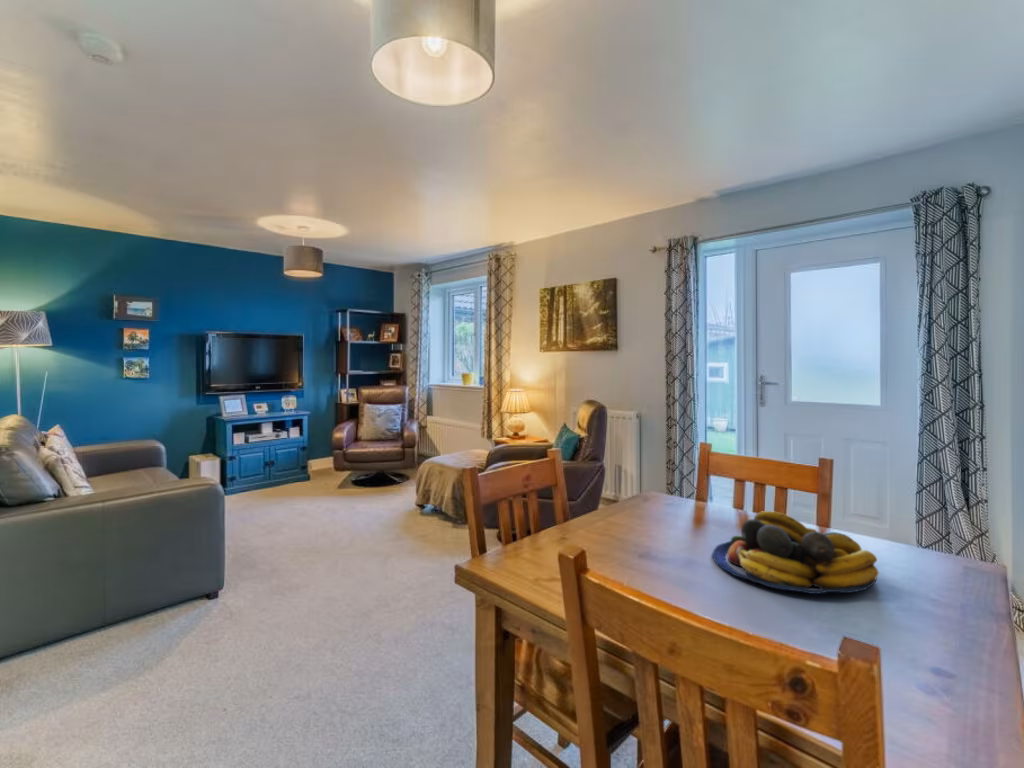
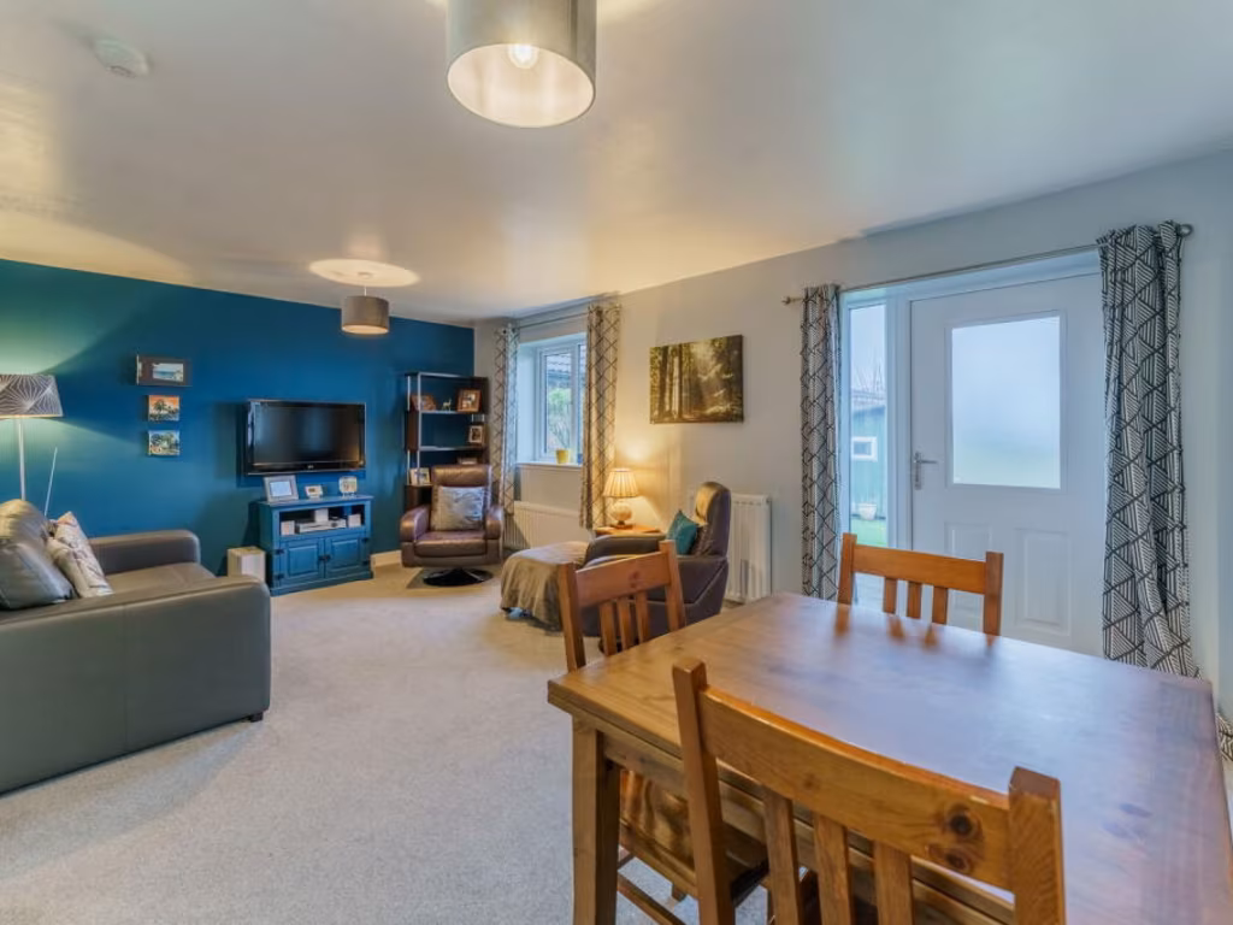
- fruit bowl [711,510,880,595]
